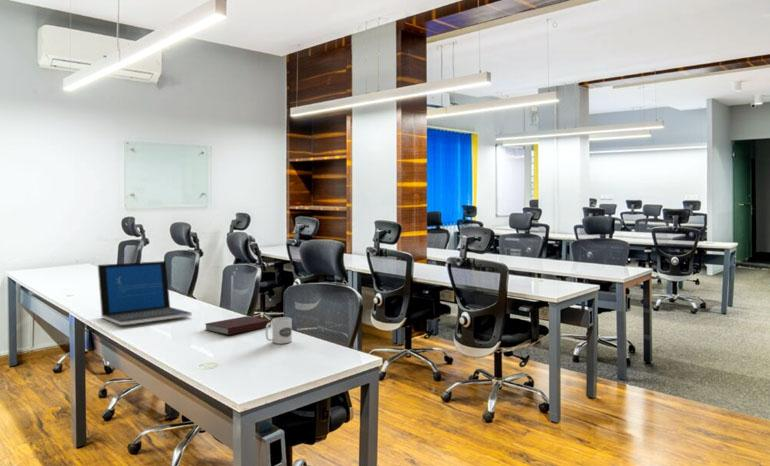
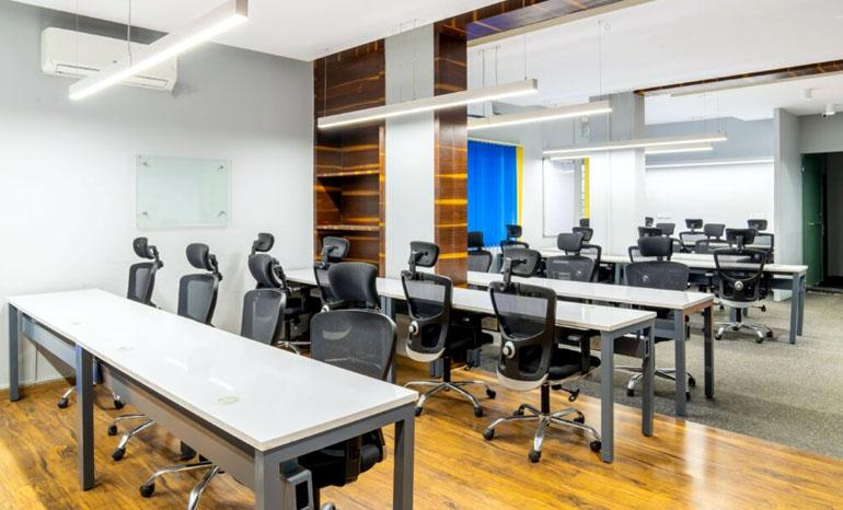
- mug [265,316,293,345]
- laptop [96,260,193,326]
- notebook [205,315,272,336]
